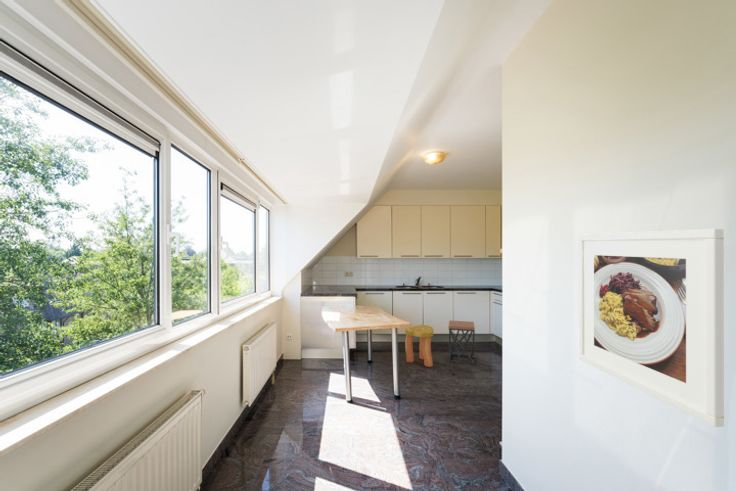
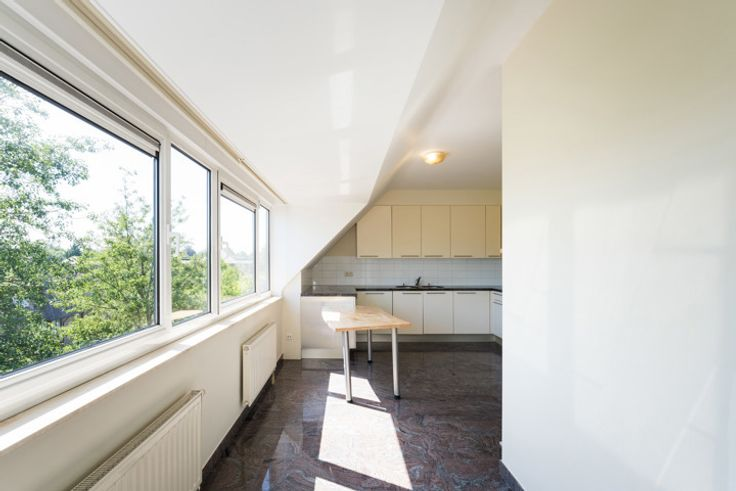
- stool [448,320,476,365]
- stool [404,324,435,368]
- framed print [577,228,725,428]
